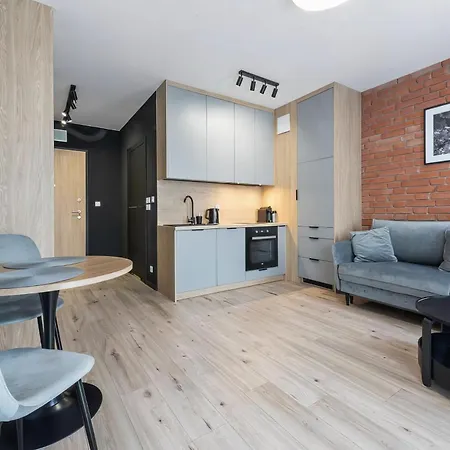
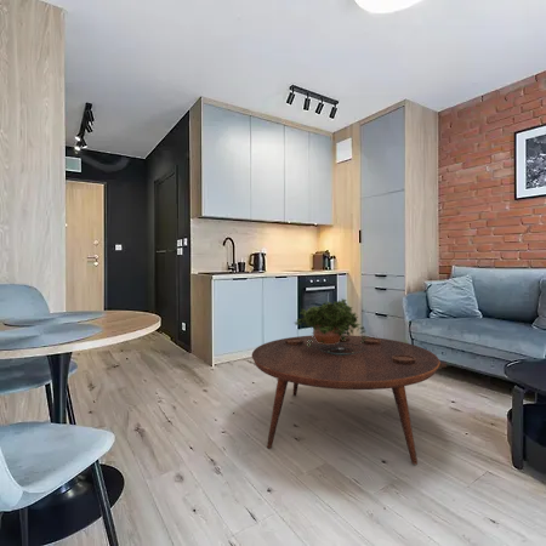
+ coffee table [251,334,440,466]
+ potted plant [294,297,368,347]
